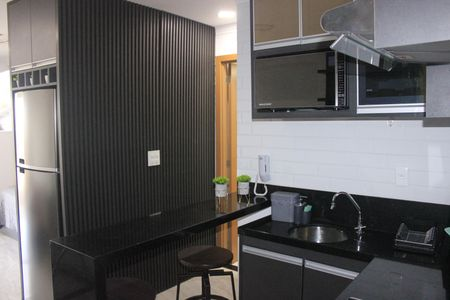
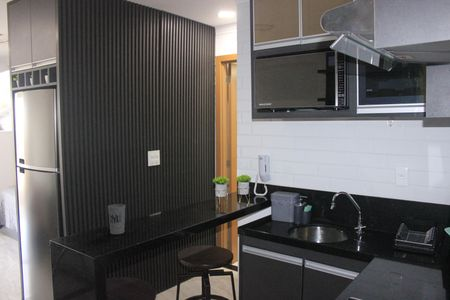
+ cup [107,203,126,235]
